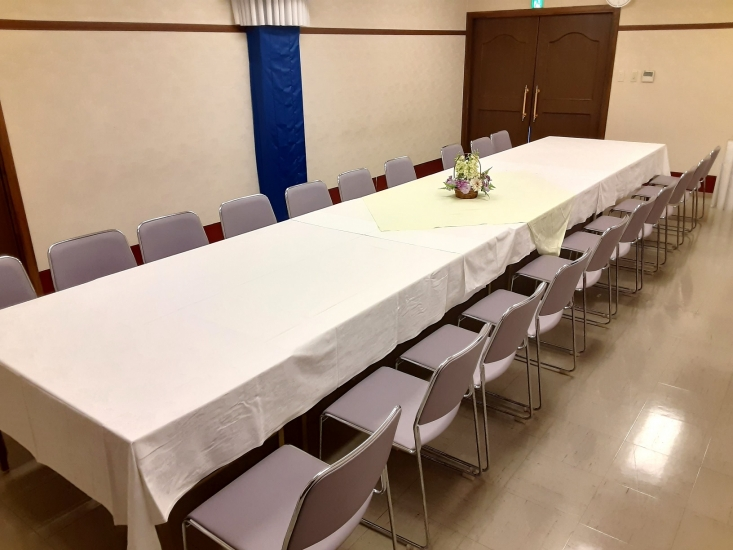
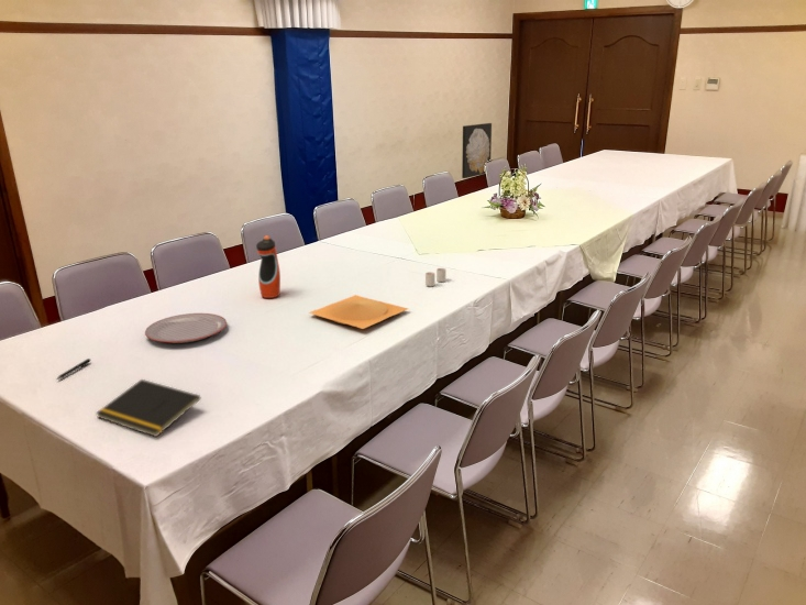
+ drinking glass [424,267,446,287]
+ plate [308,294,409,330]
+ water bottle [255,234,281,299]
+ notepad [95,378,202,438]
+ pen [55,358,91,381]
+ wall art [461,122,493,179]
+ plate [144,312,228,344]
